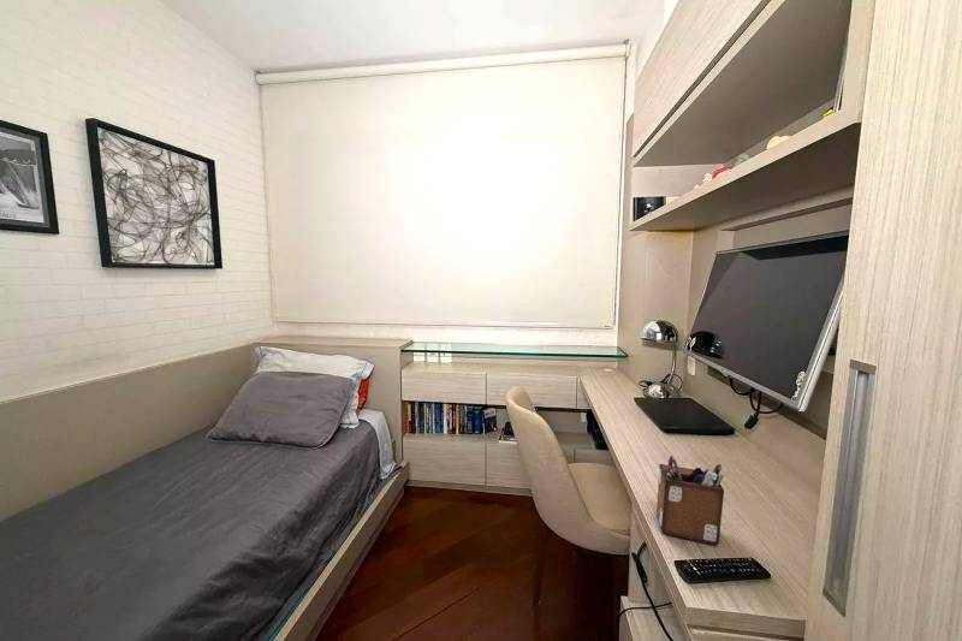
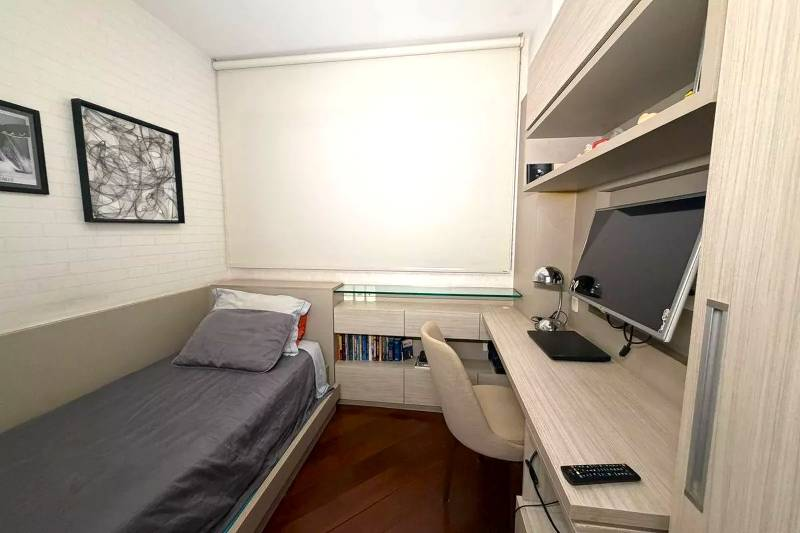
- desk organizer [655,455,725,546]
